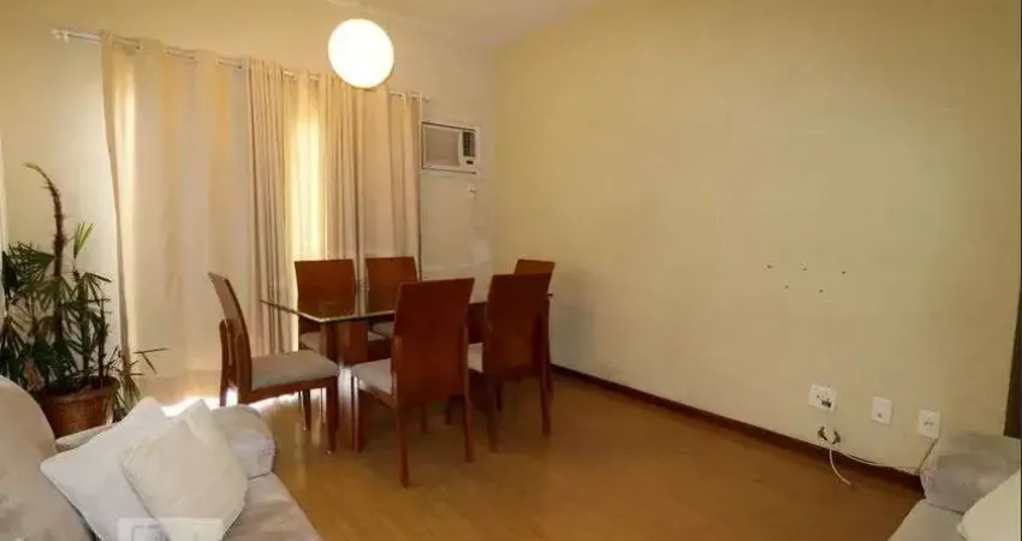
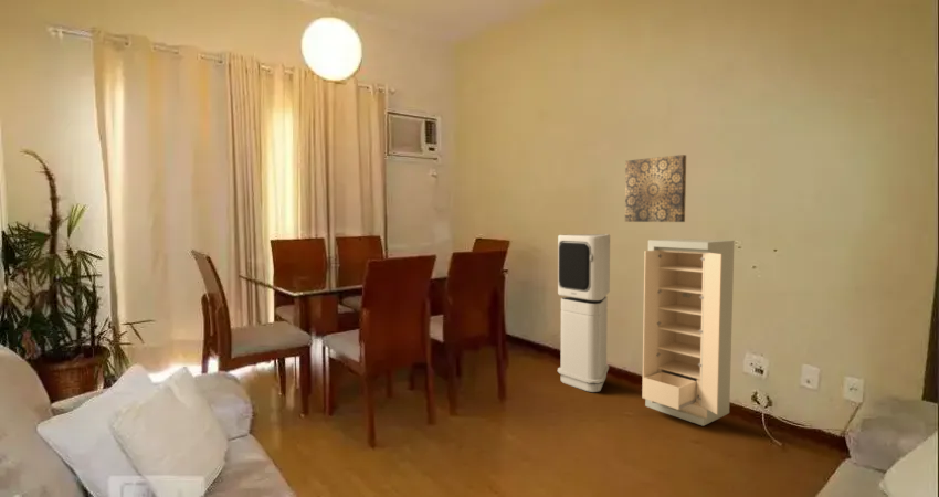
+ air purifier [557,233,611,393]
+ wall art [624,154,687,223]
+ storage cabinet [641,237,736,427]
